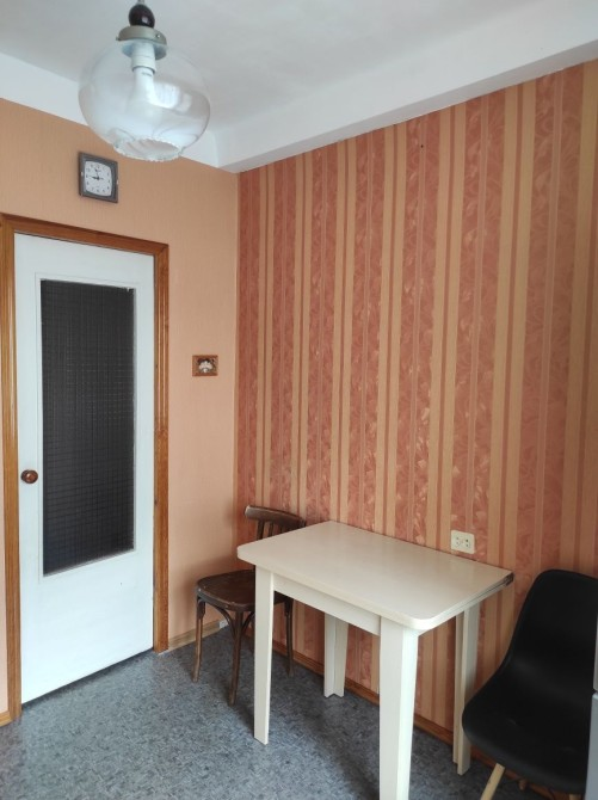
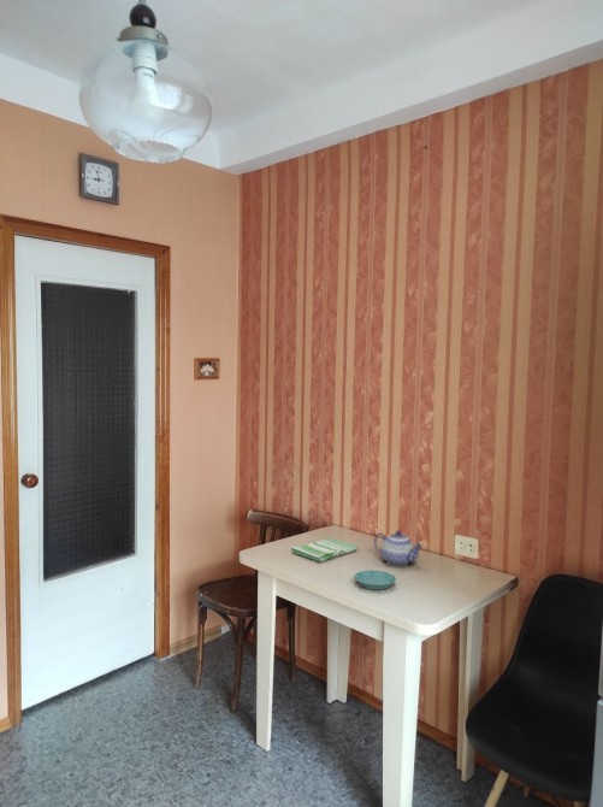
+ dish towel [290,537,359,564]
+ teapot [373,530,425,567]
+ saucer [353,570,397,591]
